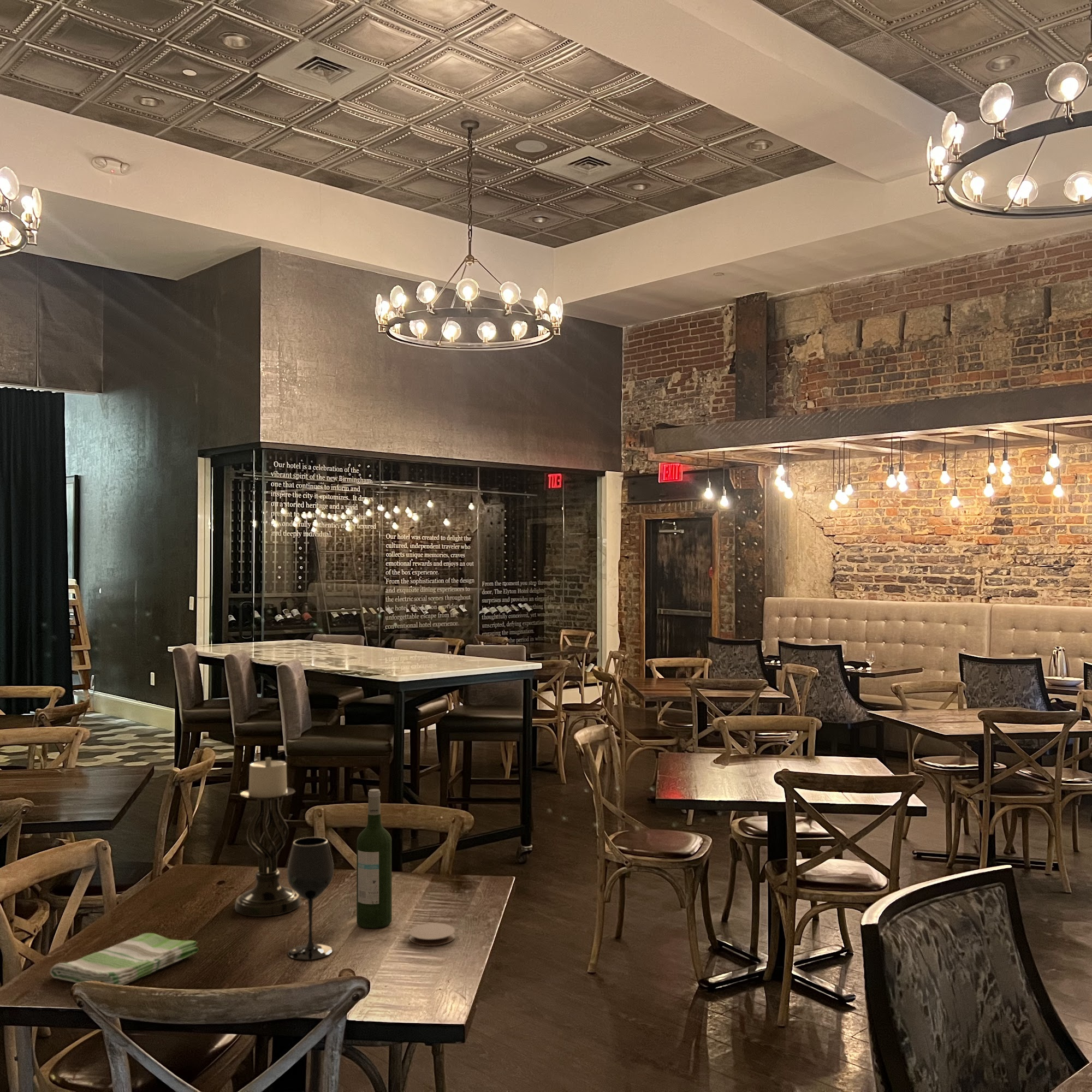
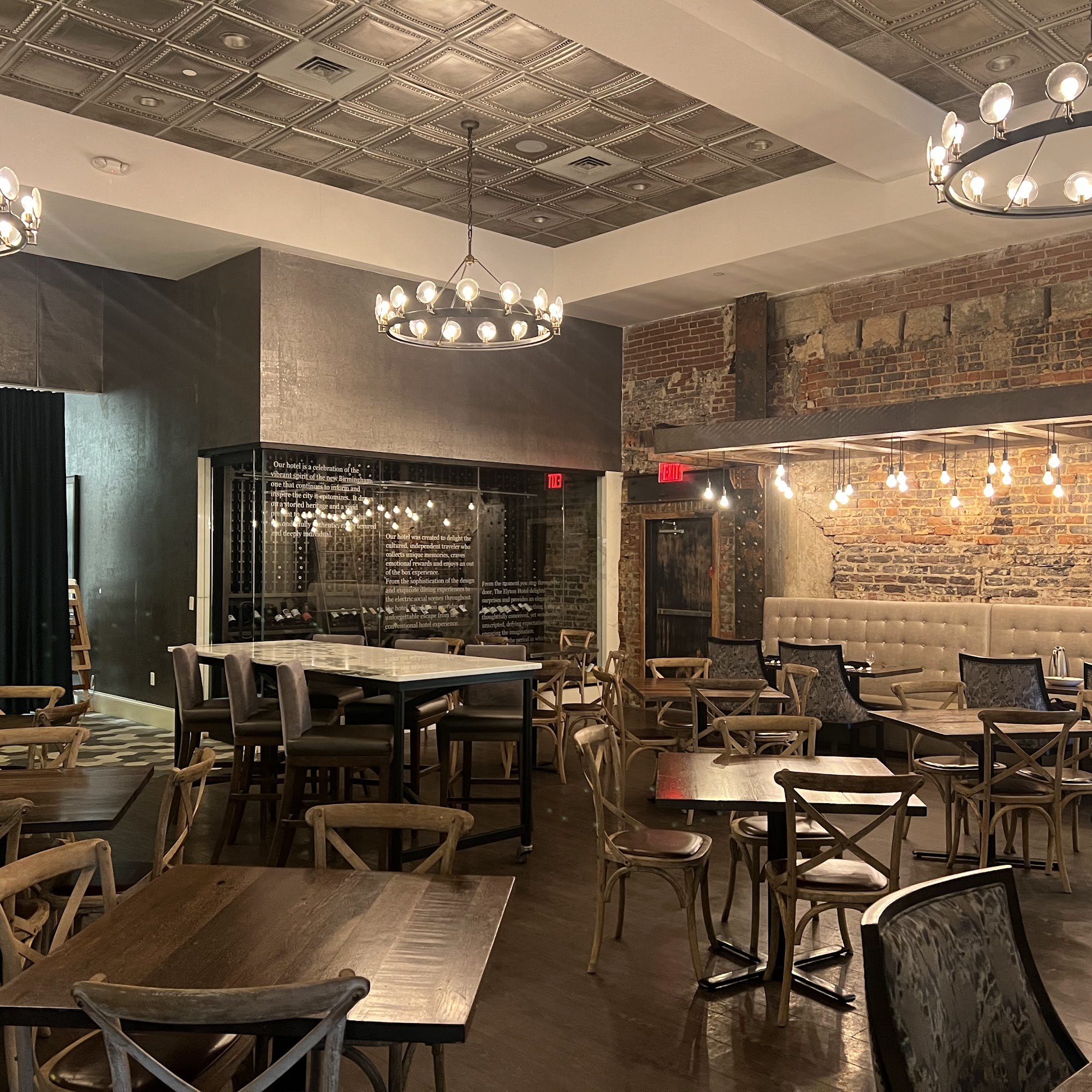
- dish towel [49,933,199,986]
- coaster [408,923,455,946]
- candle holder [234,757,301,917]
- wineglass [287,836,334,960]
- wine bottle [356,788,392,929]
